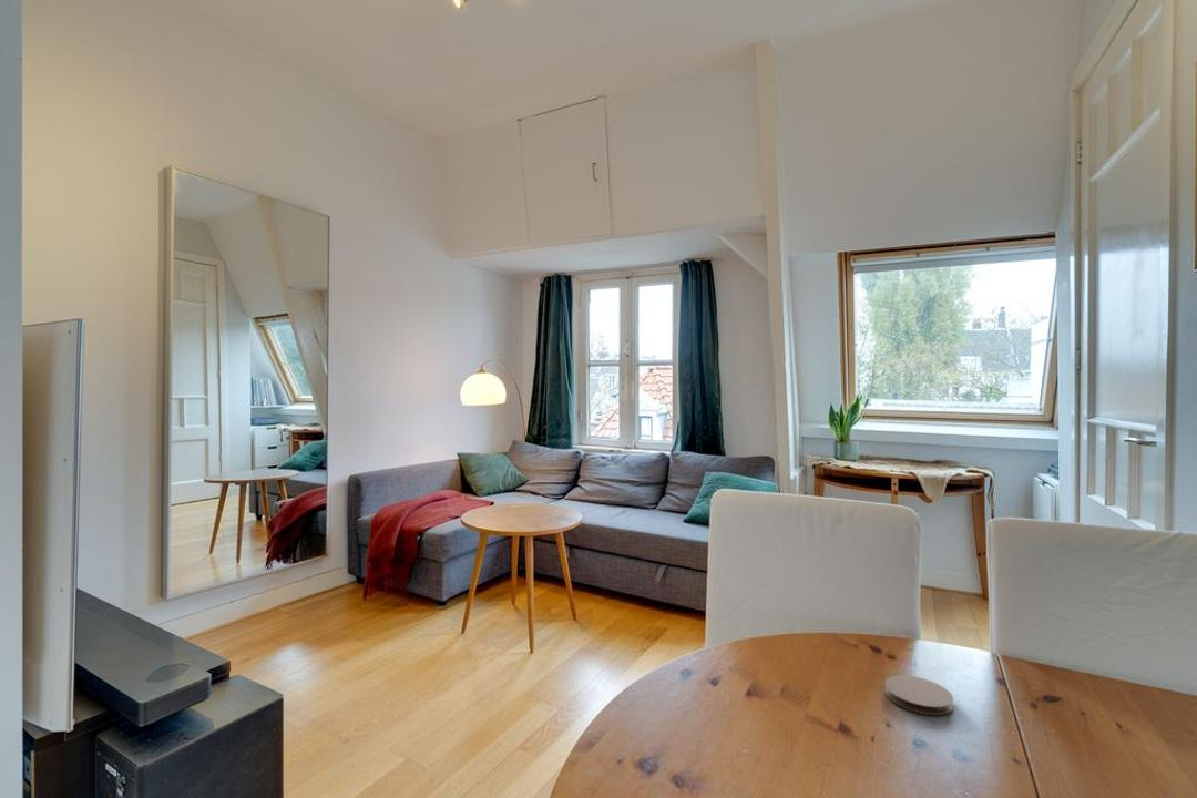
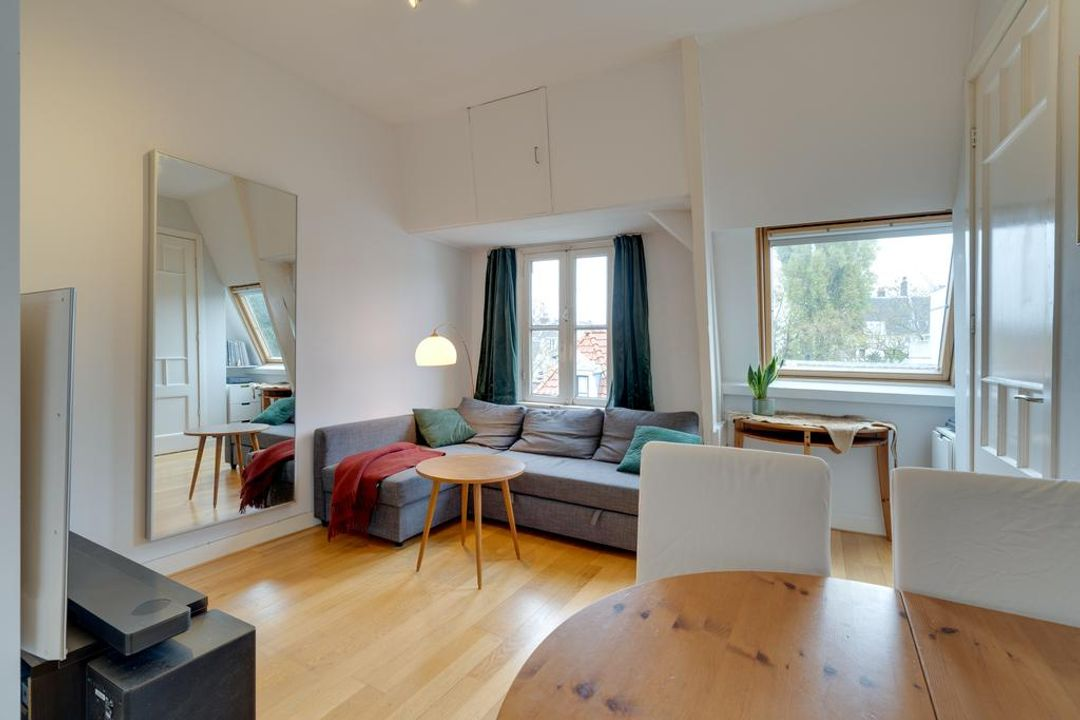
- coaster [884,674,954,716]
